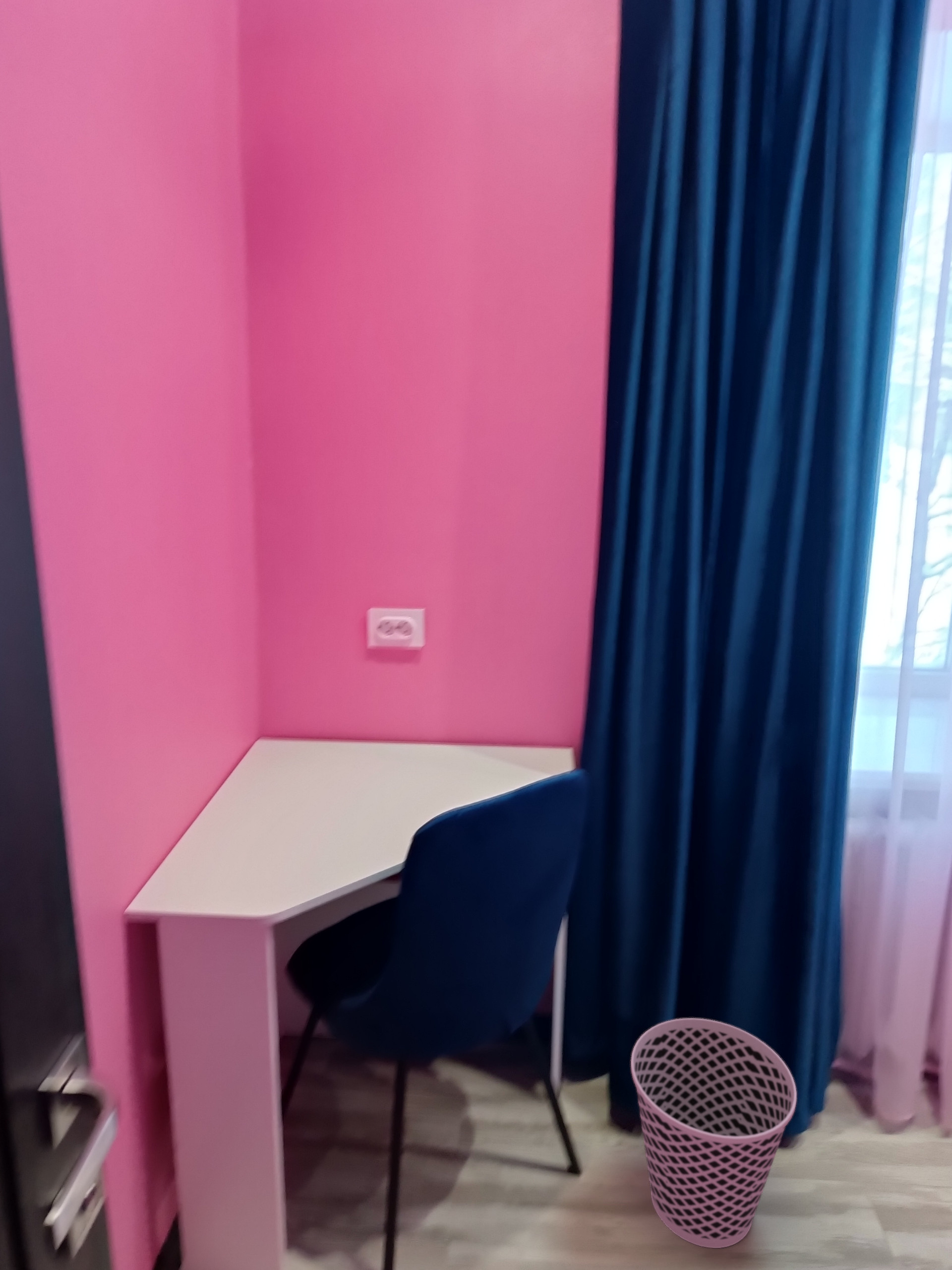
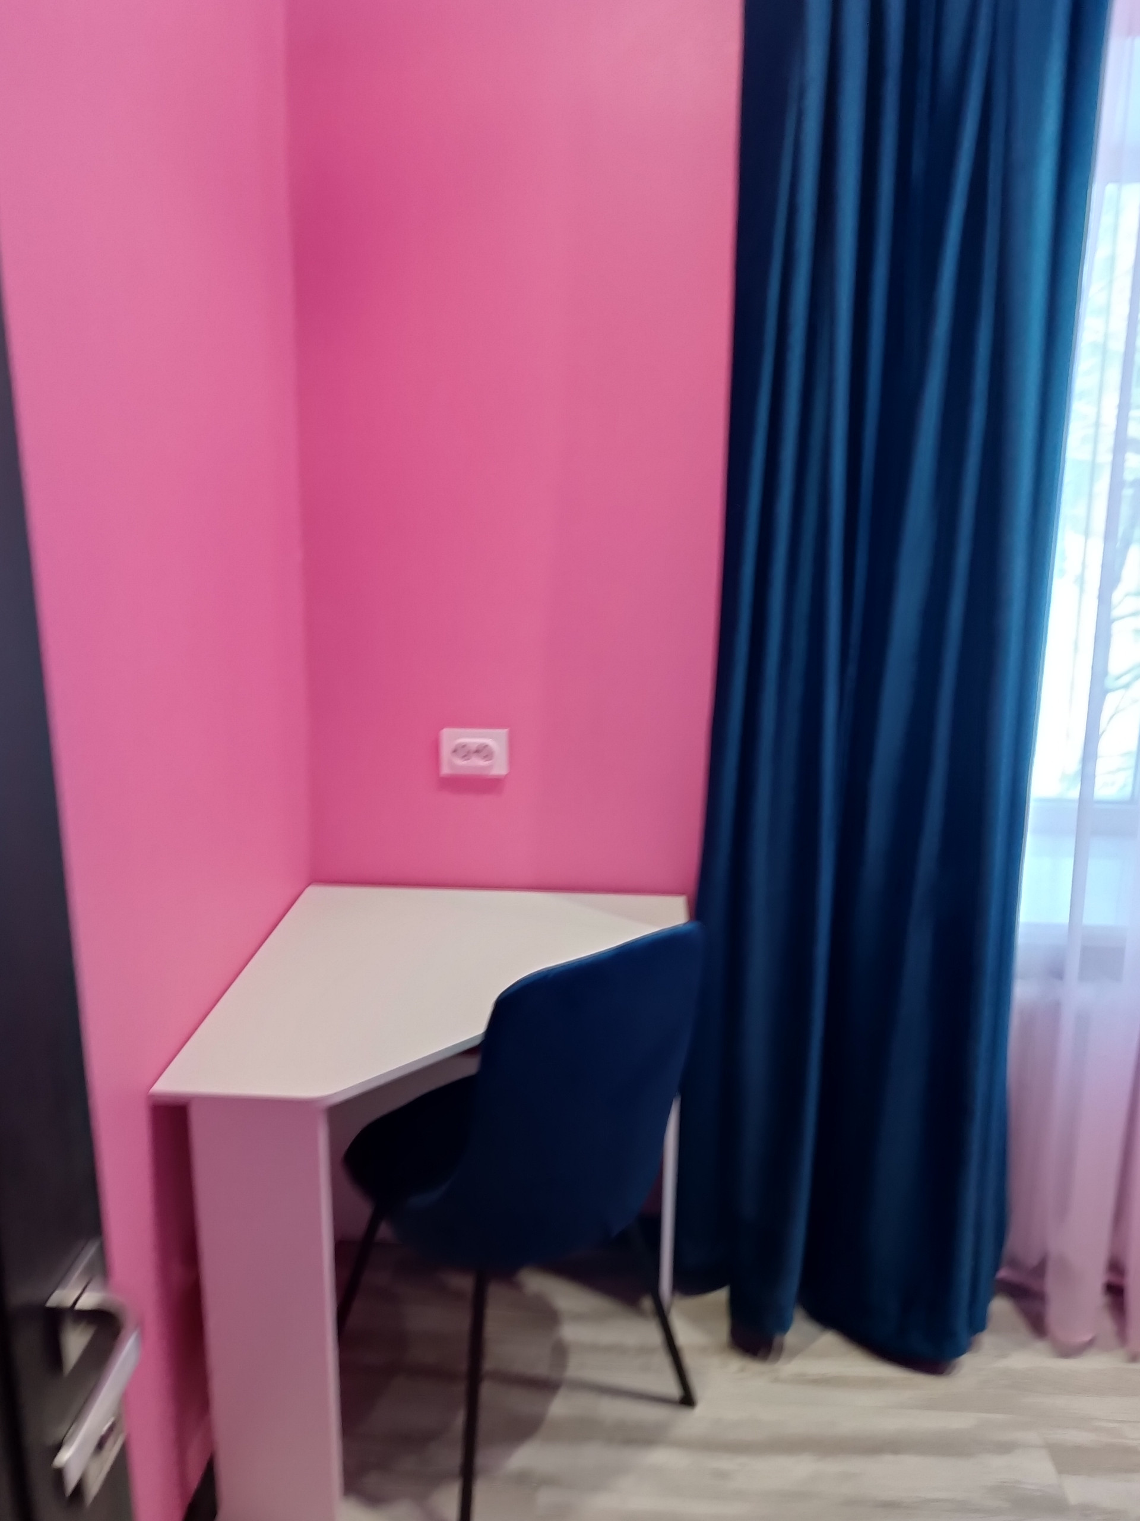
- wastebasket [630,1017,797,1249]
